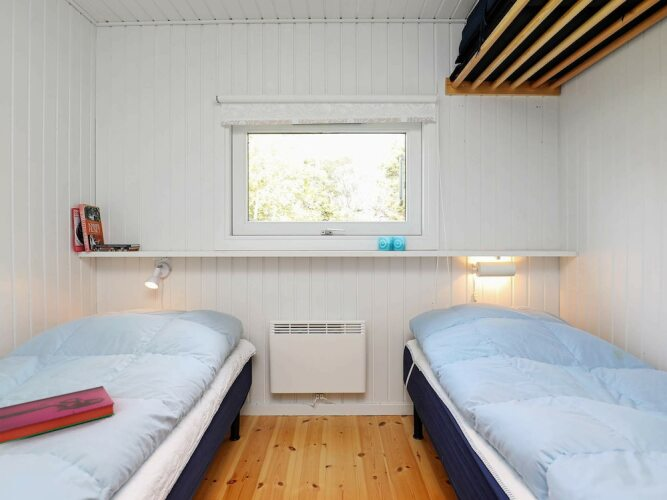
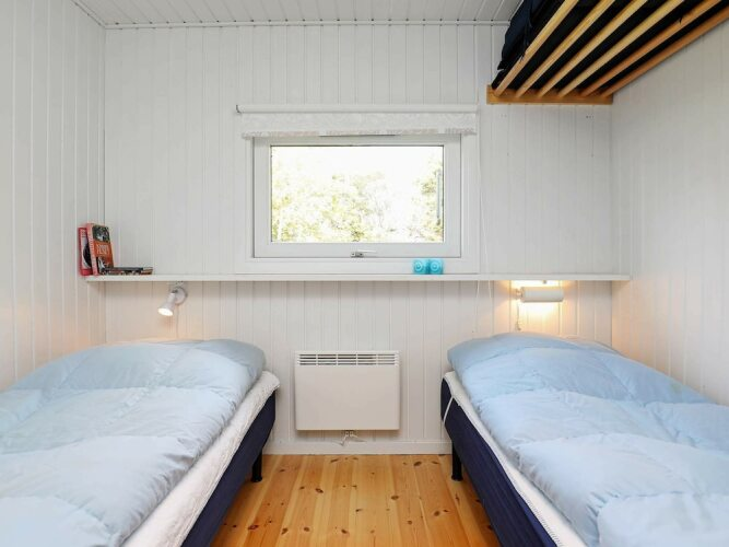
- hardback book [0,385,116,445]
